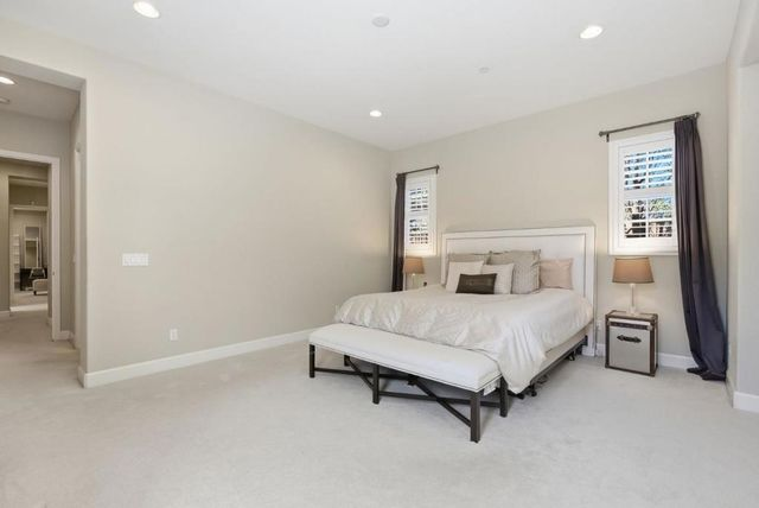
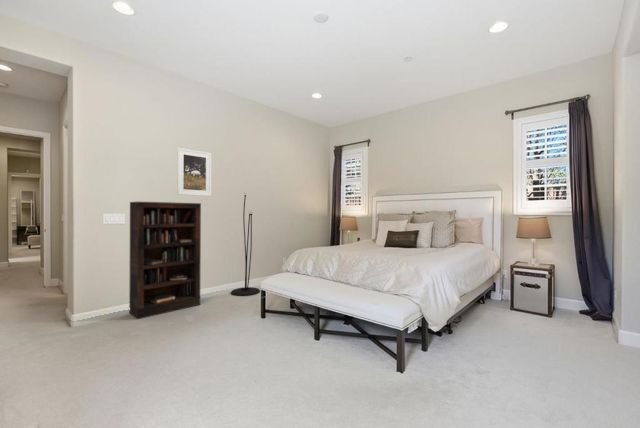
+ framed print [176,147,212,197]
+ bookcase [128,201,202,320]
+ floor lamp [230,191,261,297]
